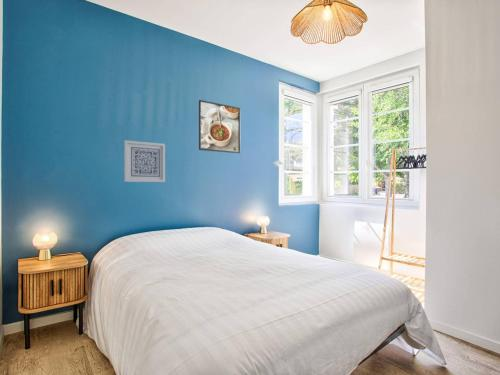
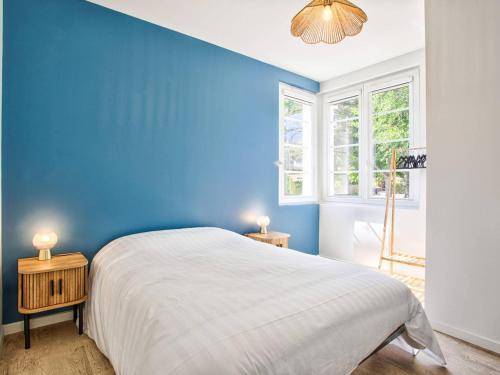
- wall art [123,139,166,183]
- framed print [198,99,241,154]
